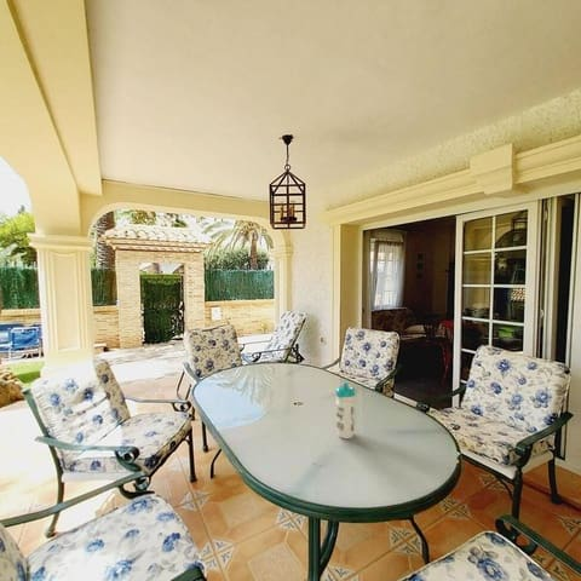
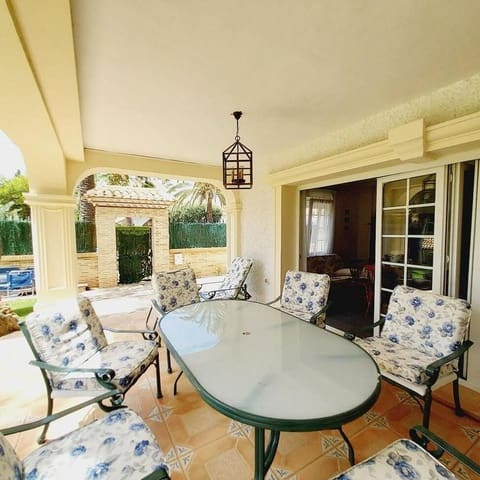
- water bottle [335,381,357,441]
